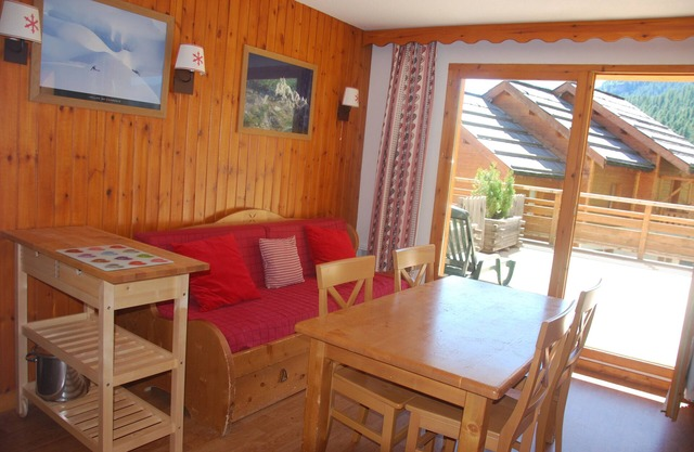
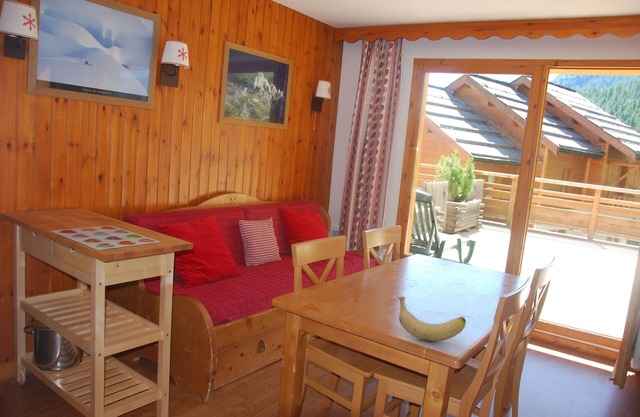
+ banana [397,296,467,342]
